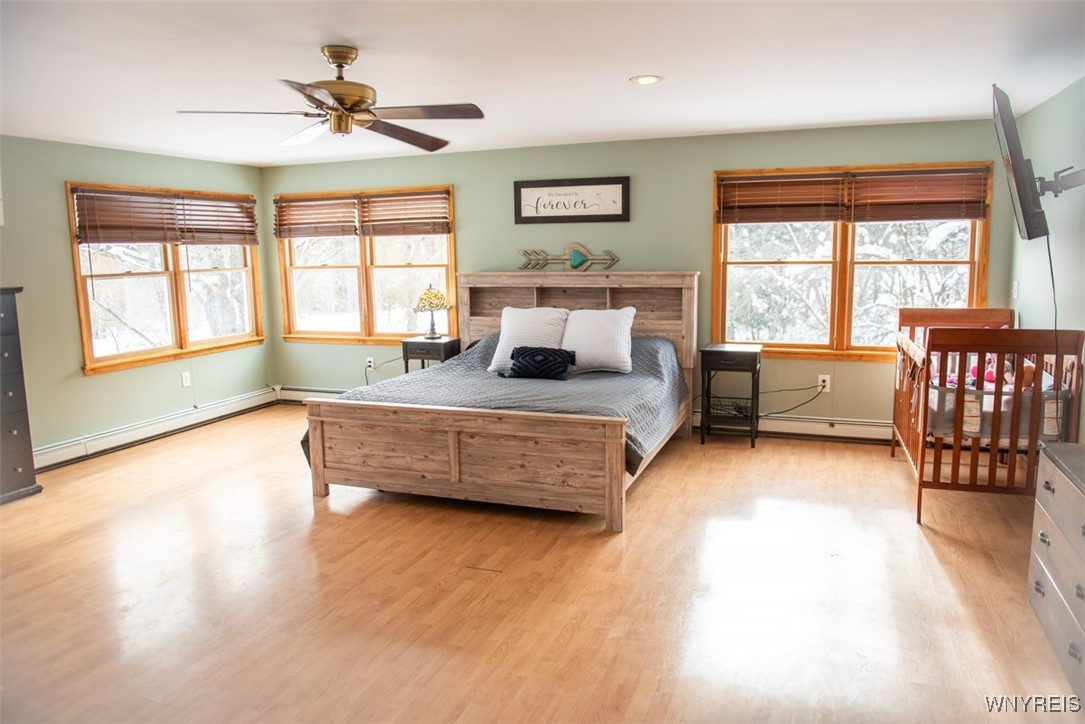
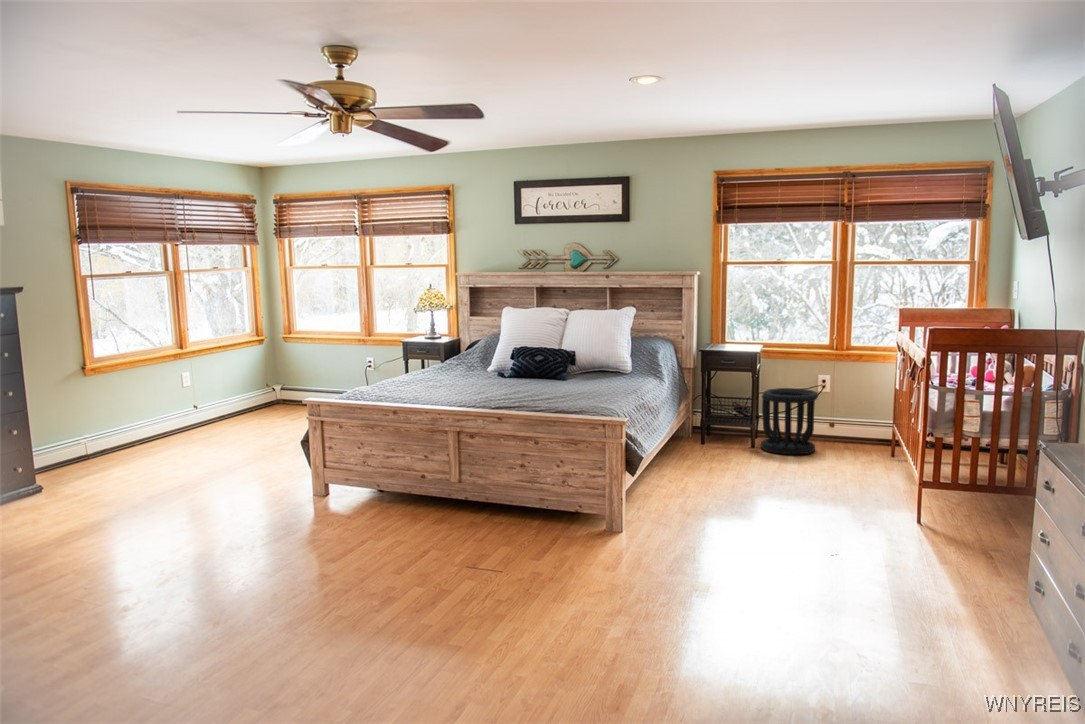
+ wastebasket [760,387,820,455]
